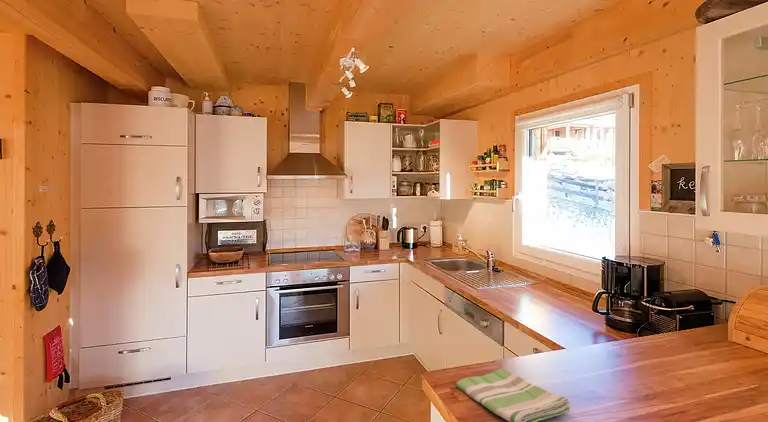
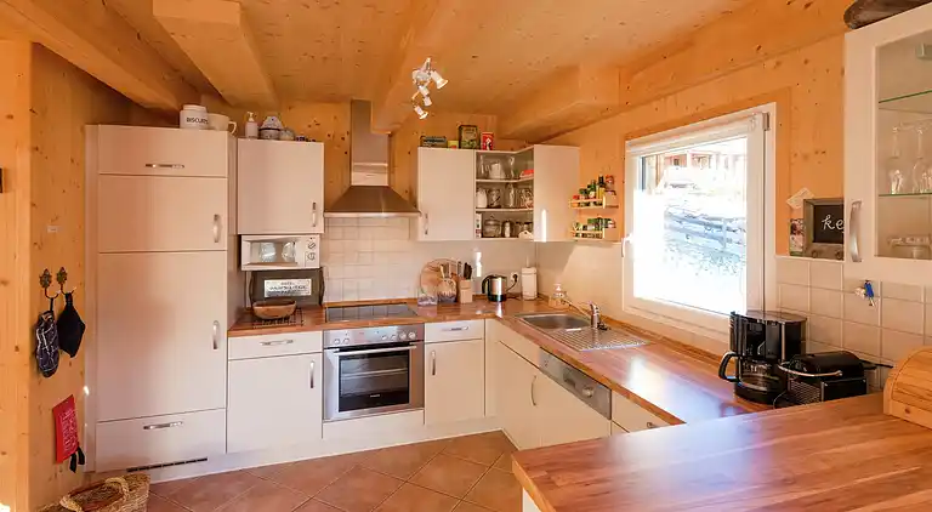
- dish towel [455,368,572,422]
